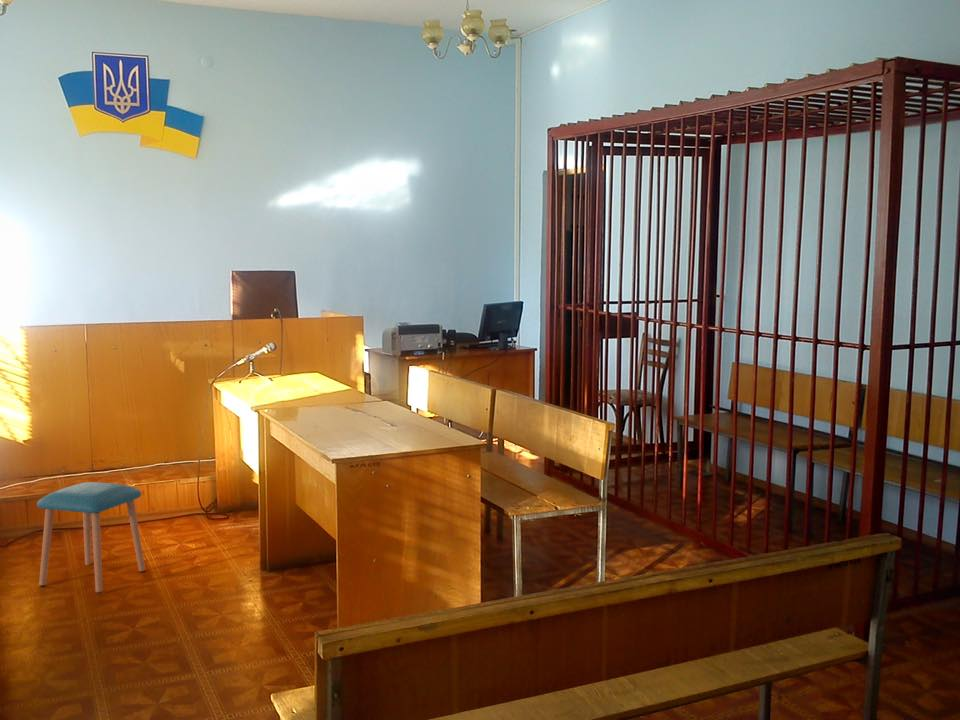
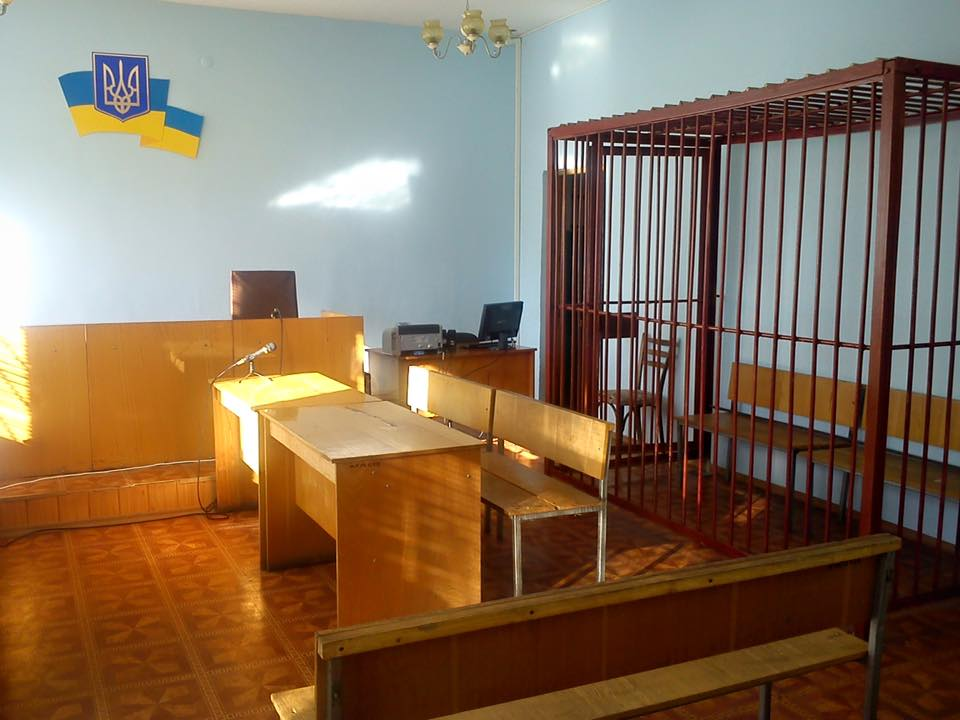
- stool [36,481,146,594]
